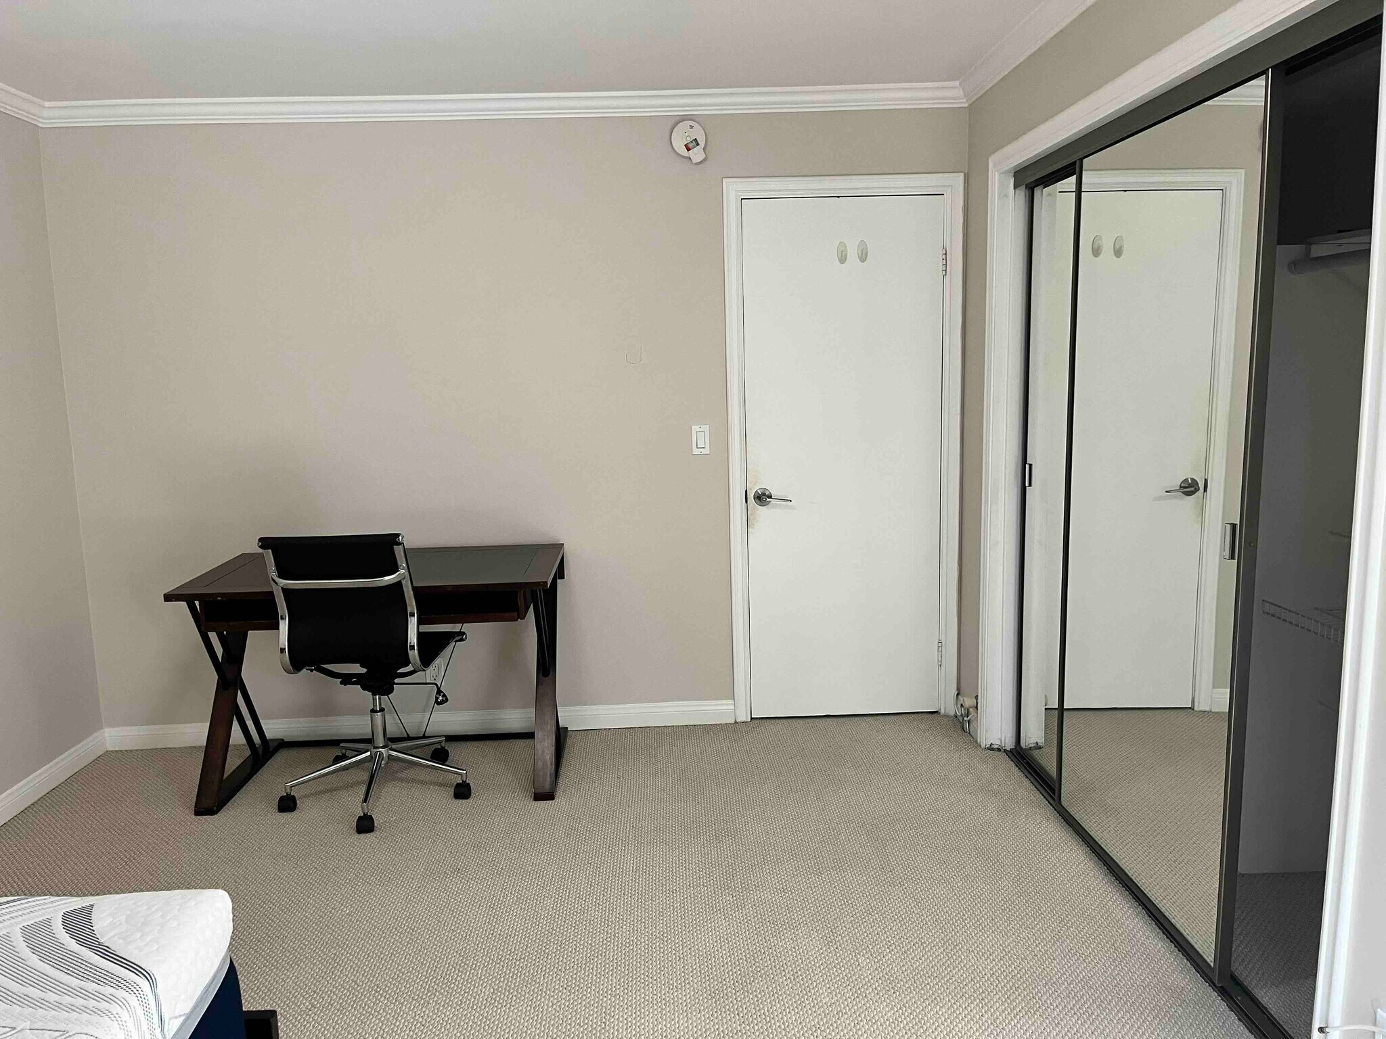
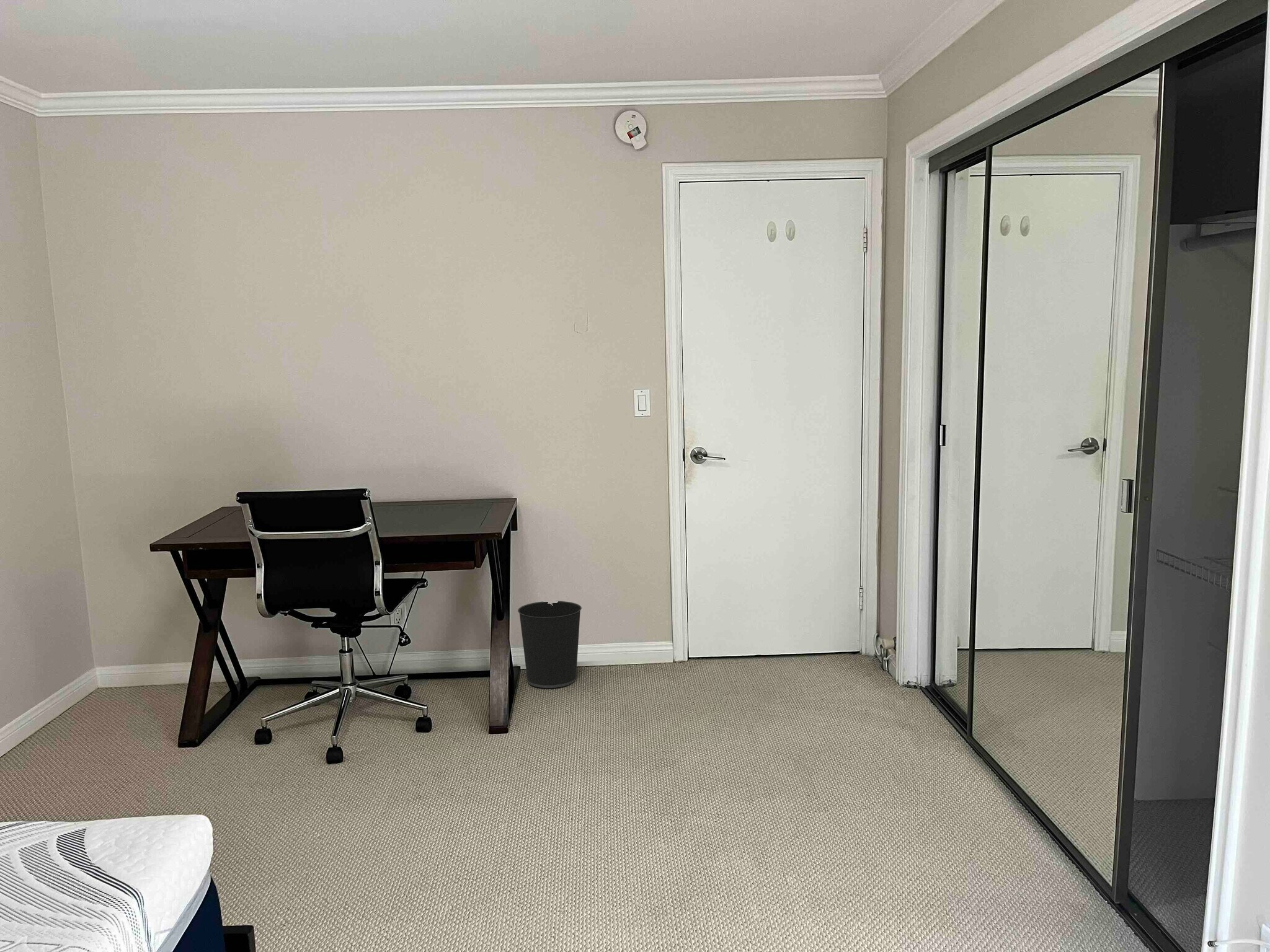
+ wastebasket [517,601,582,689]
